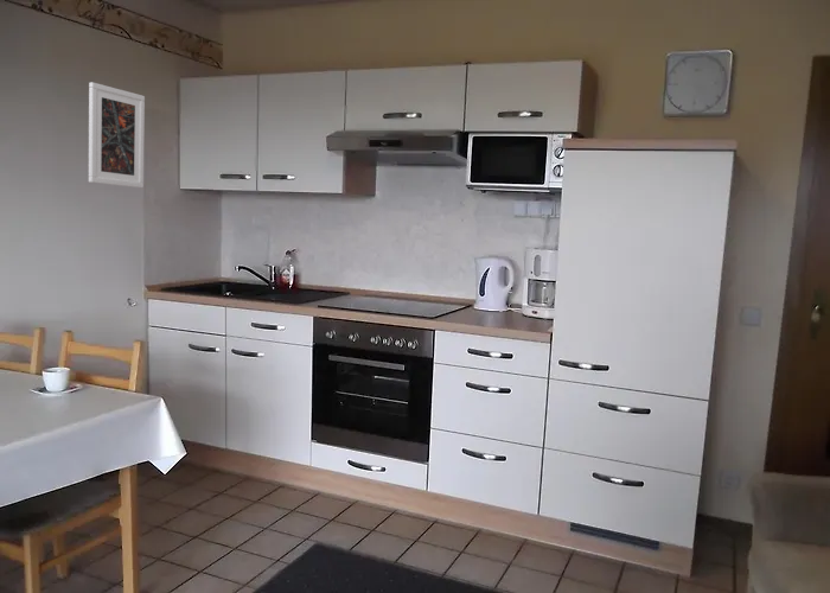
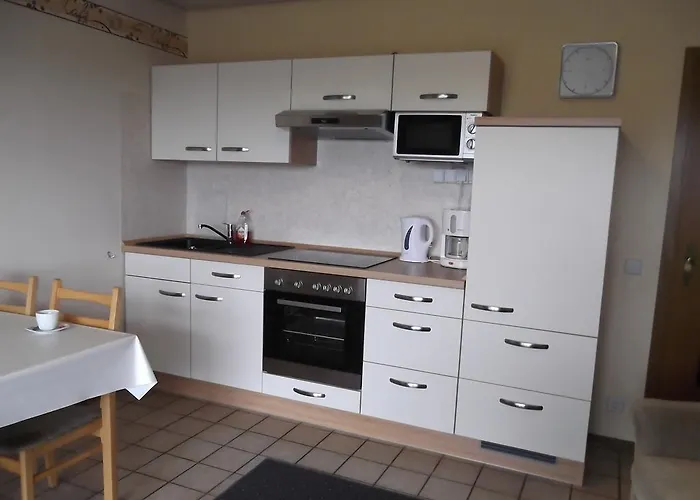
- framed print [88,82,146,189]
